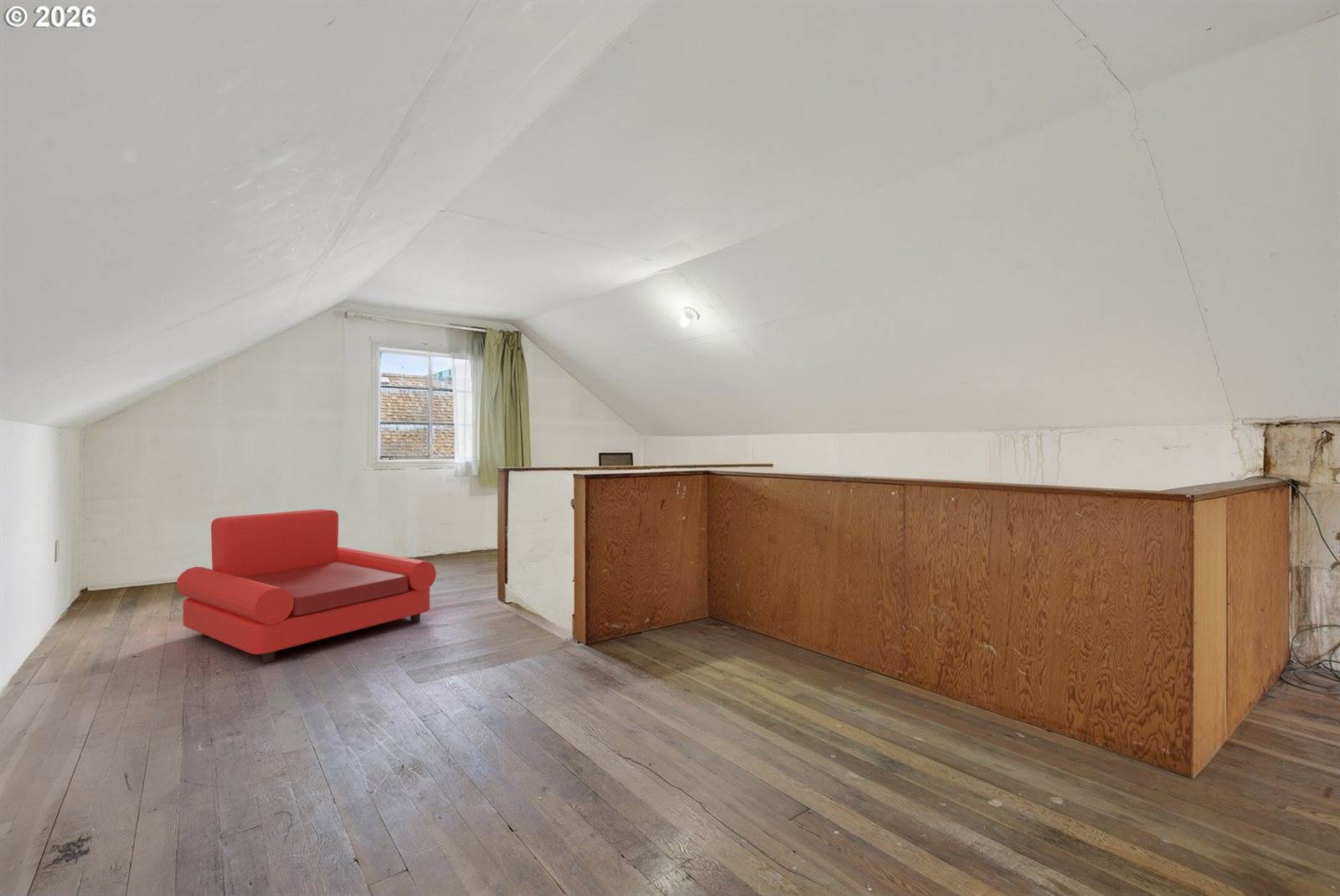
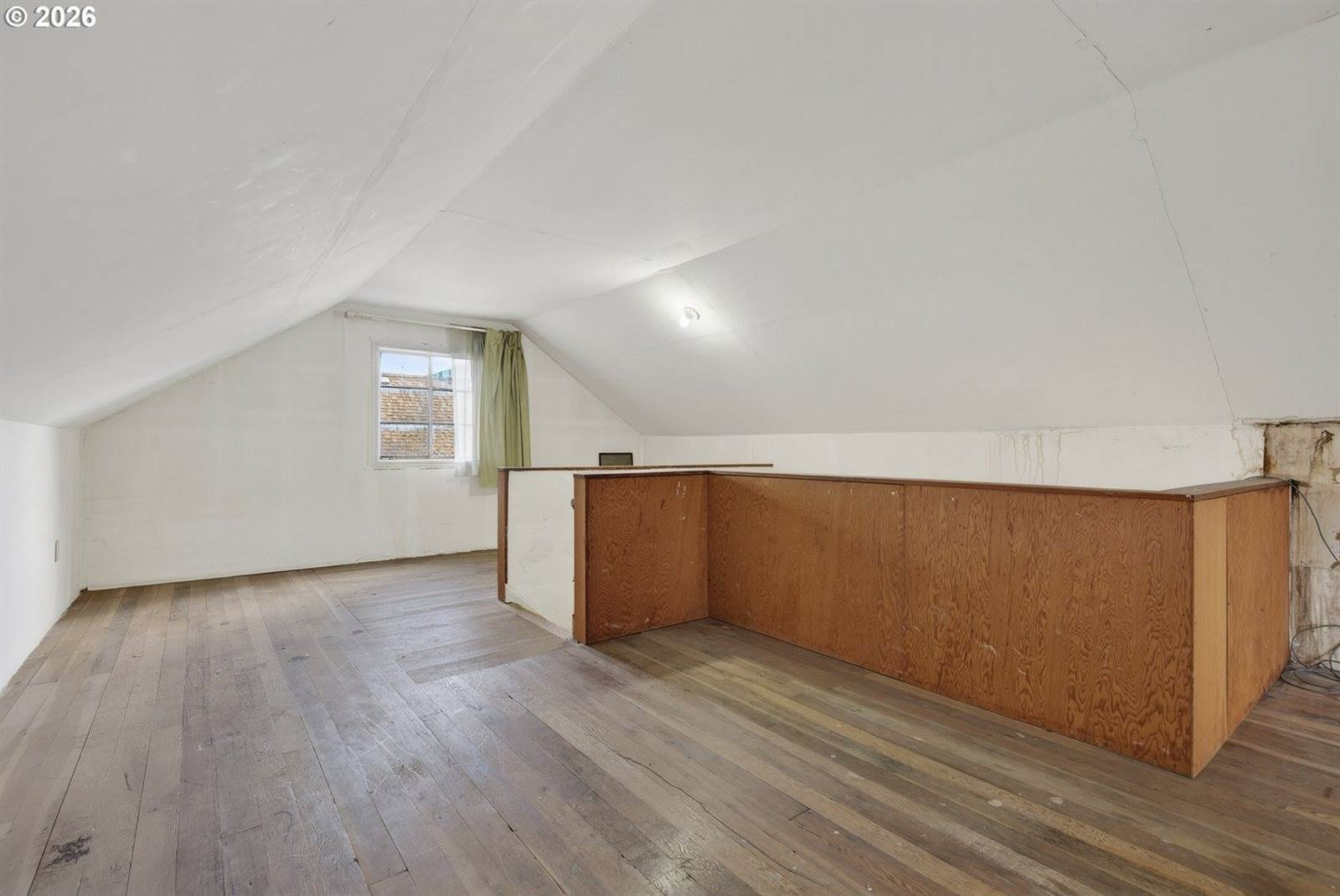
- armchair [176,508,437,663]
